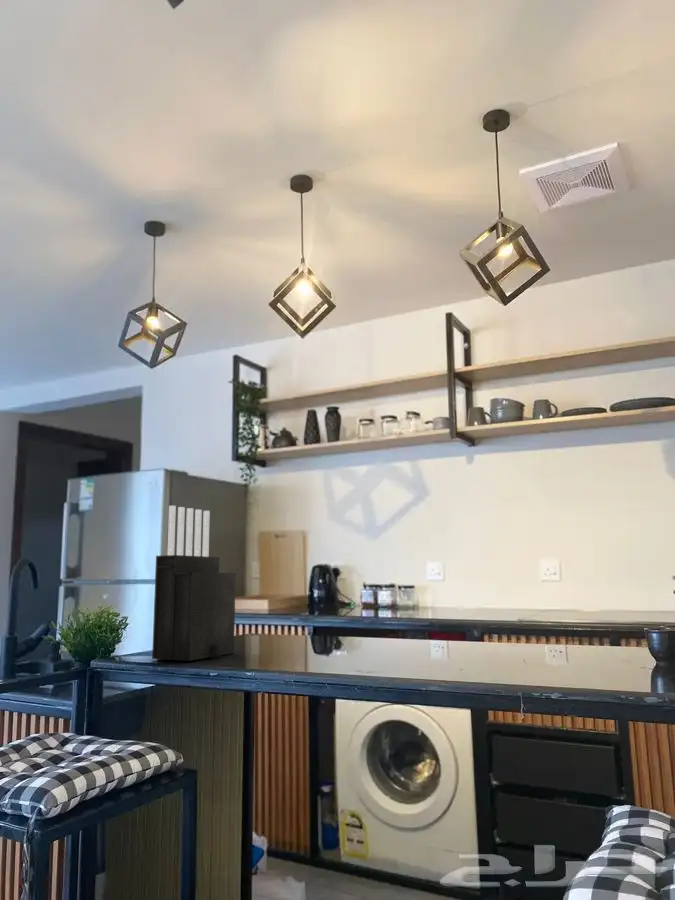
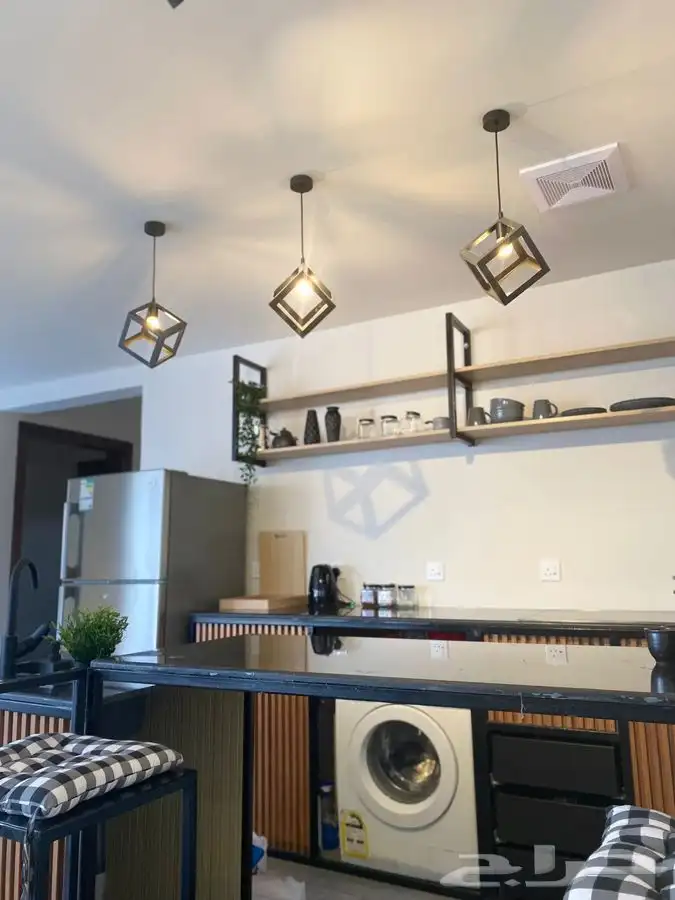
- knife block [151,505,236,662]
